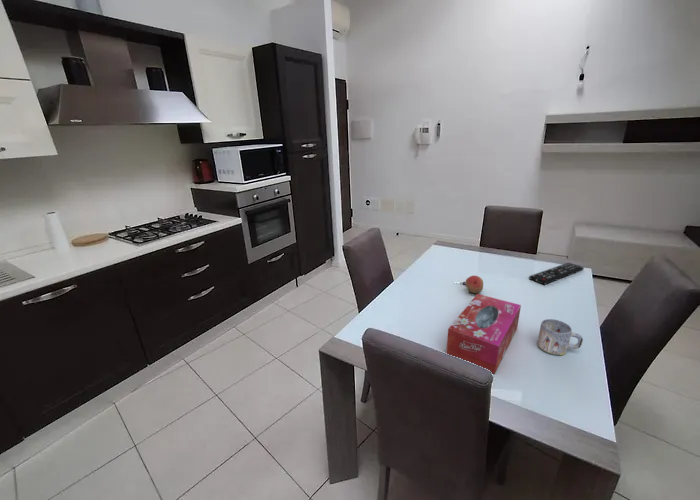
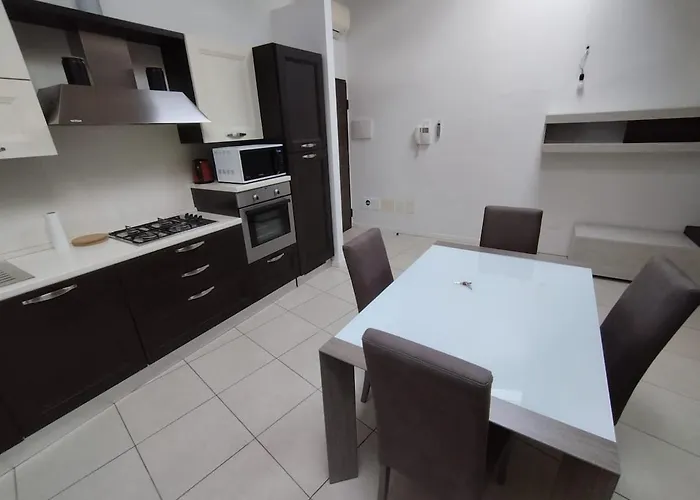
- remote control [528,262,585,286]
- tissue box [445,293,522,375]
- fruit [465,275,484,294]
- mug [537,318,584,356]
